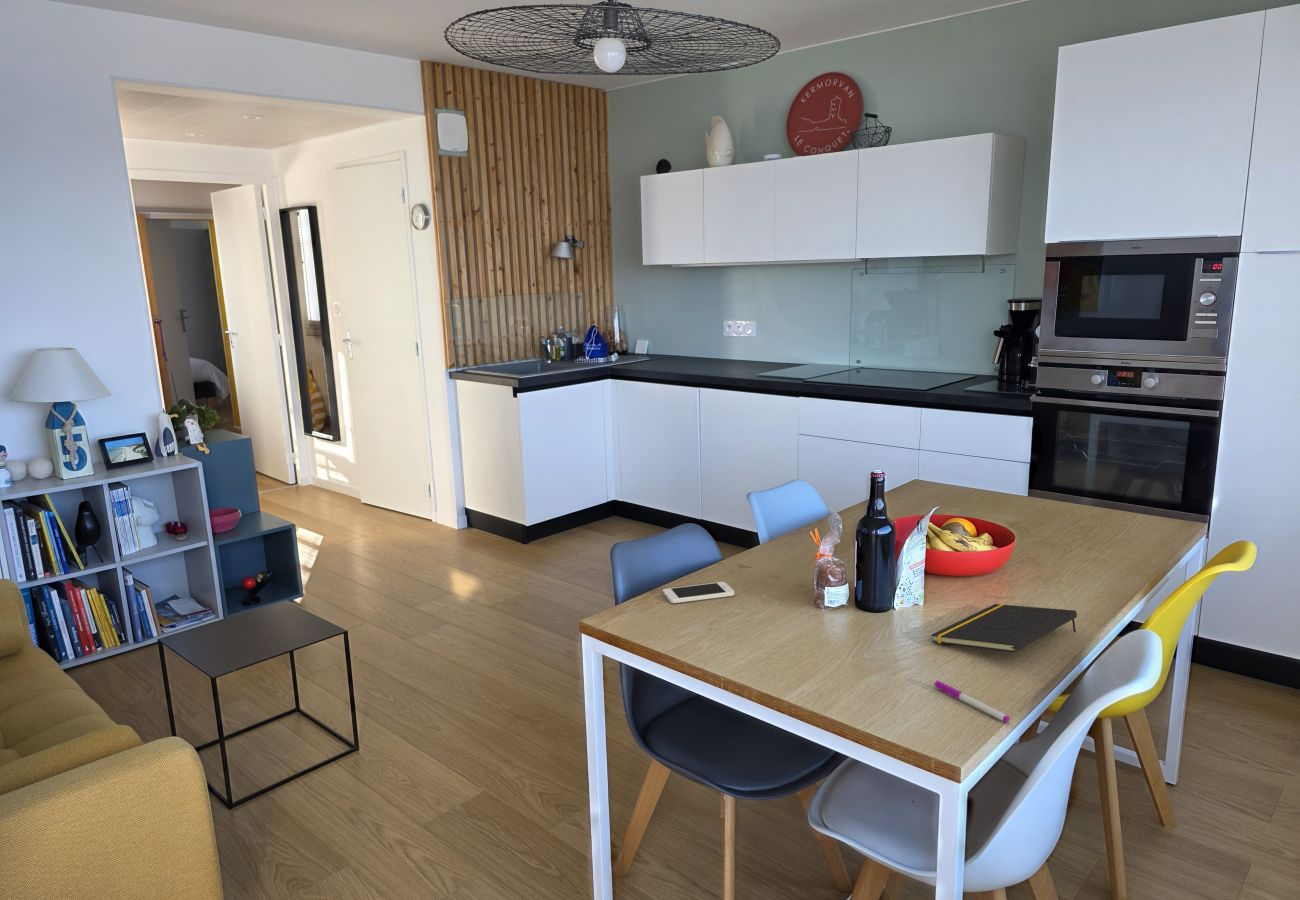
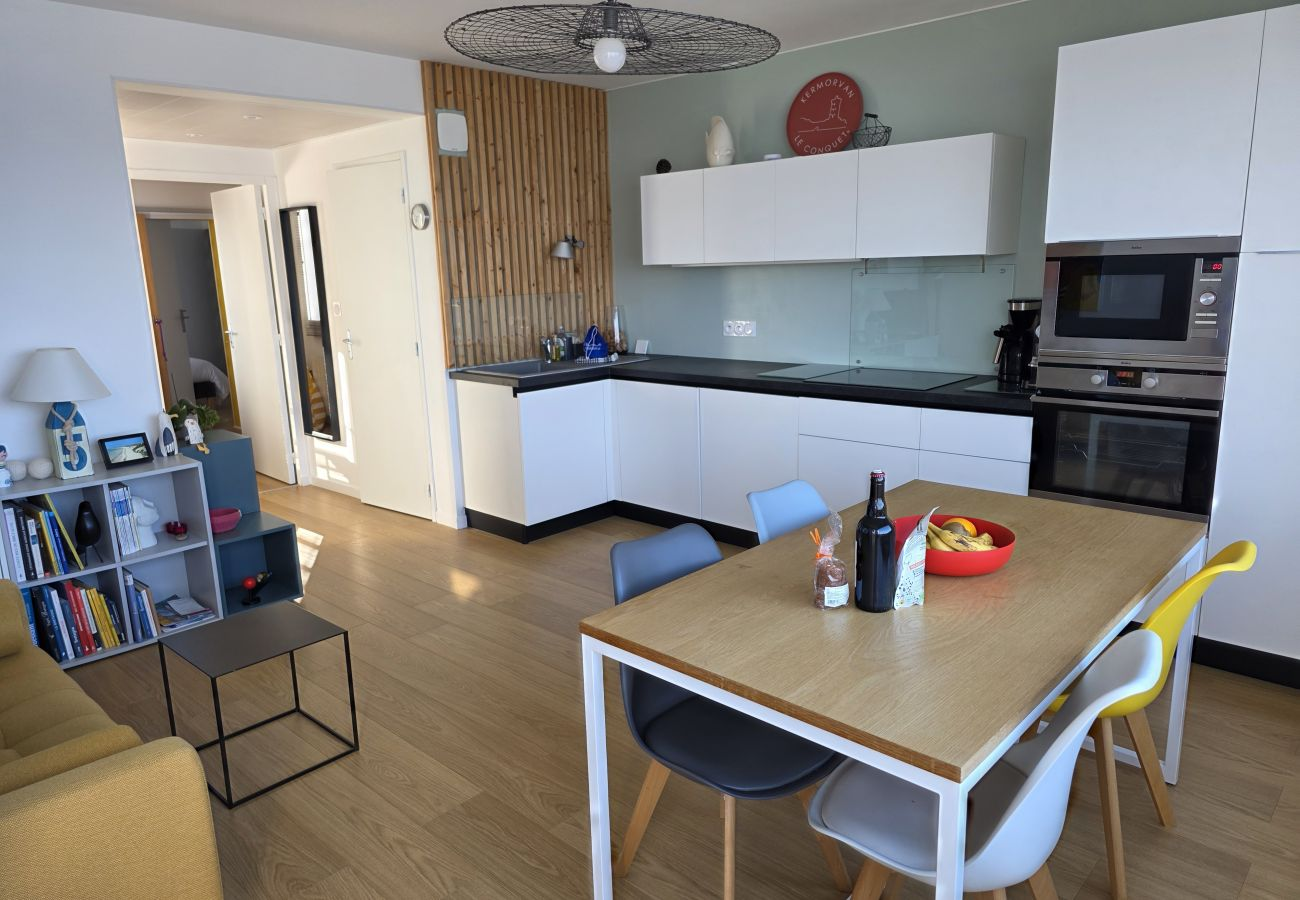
- notepad [930,603,1078,653]
- pen [933,679,1011,723]
- smartphone [662,581,735,604]
